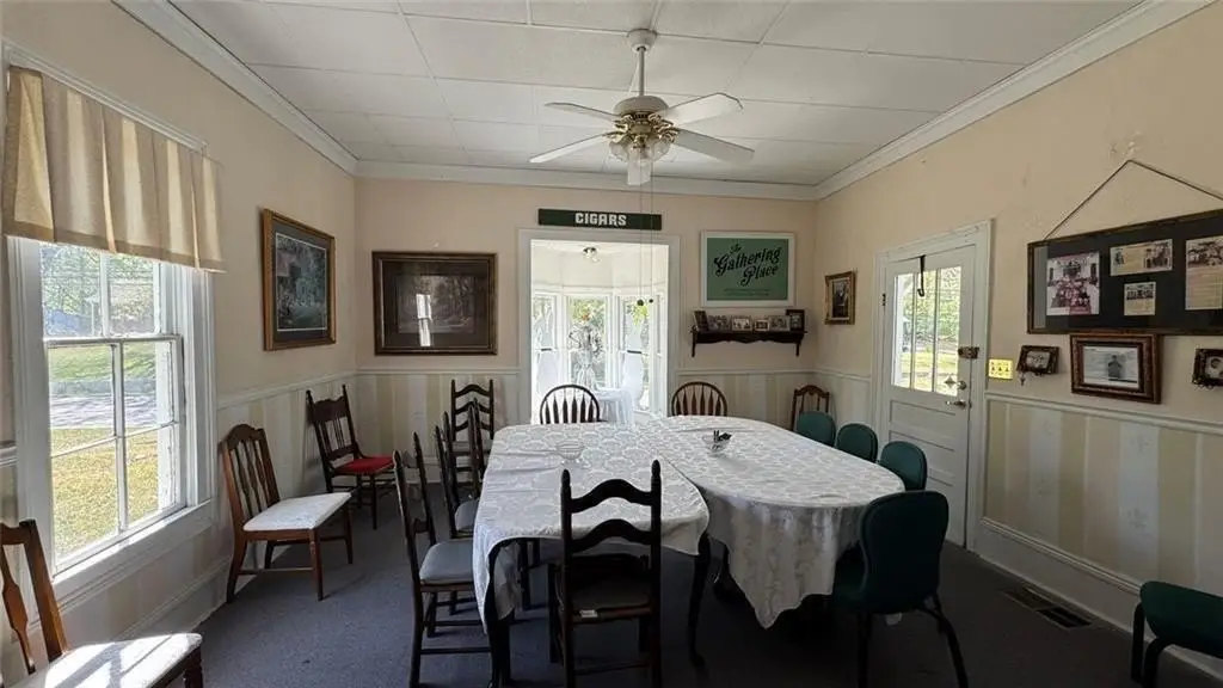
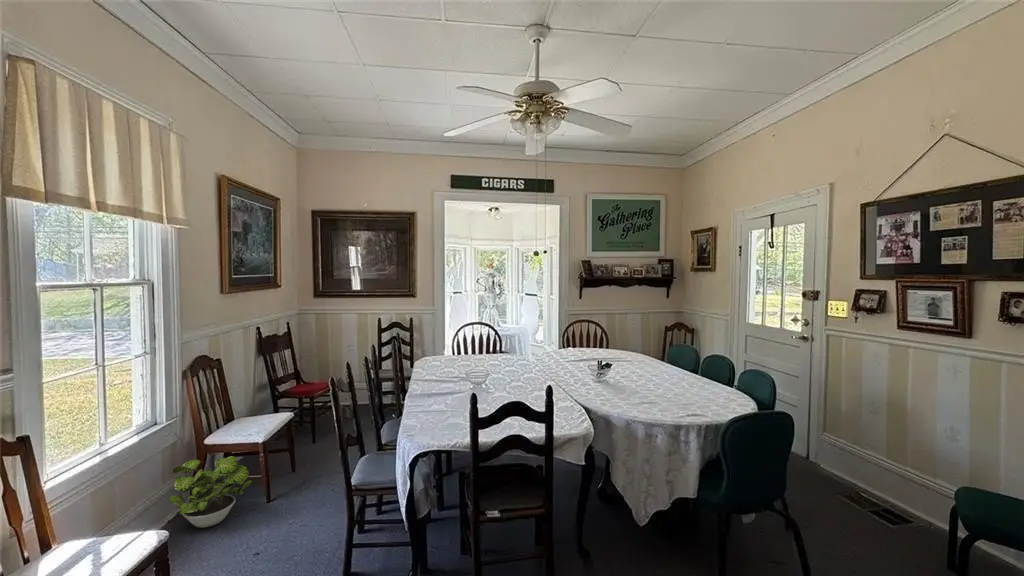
+ potted plant [168,455,253,529]
